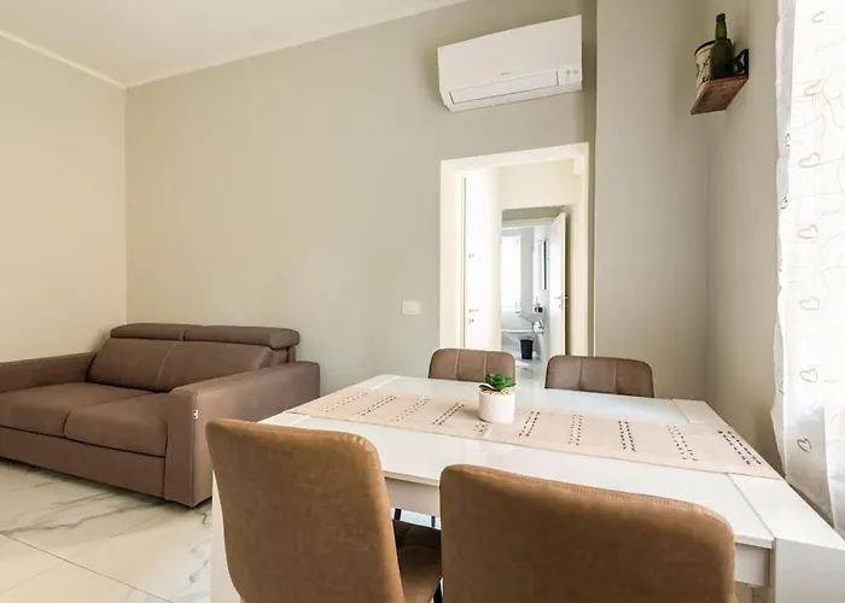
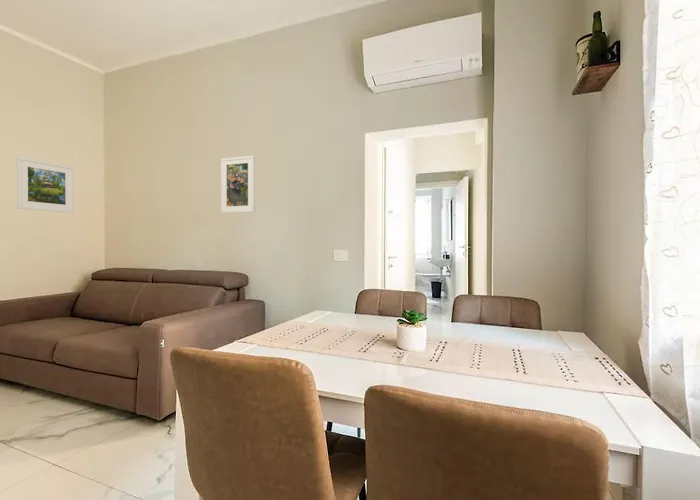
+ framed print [220,155,256,214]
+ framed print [16,156,75,214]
